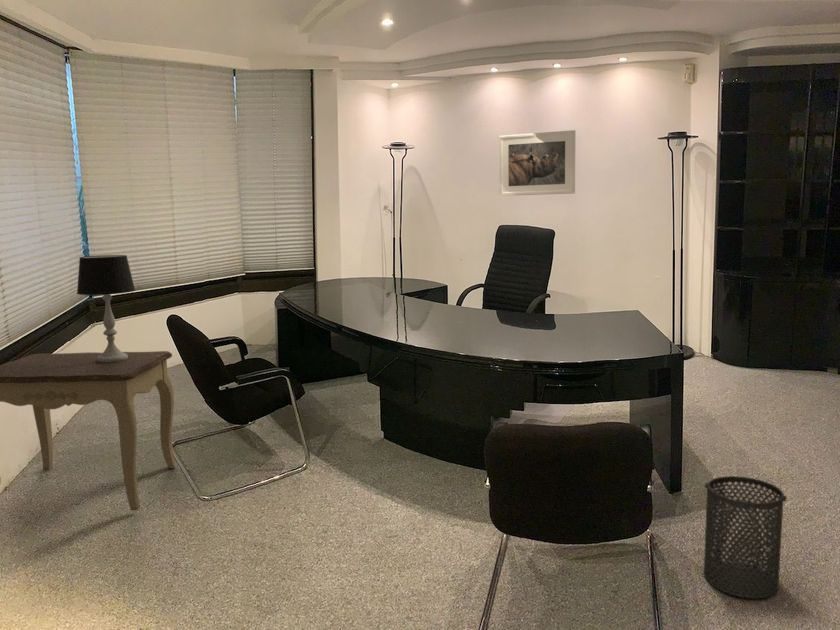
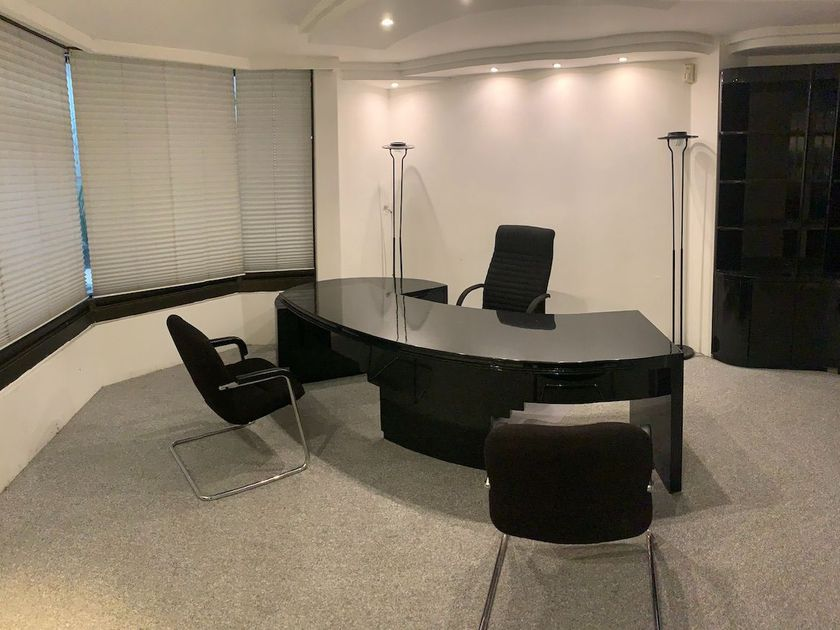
- side table [0,350,177,511]
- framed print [498,129,577,197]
- table lamp [76,254,136,363]
- trash can [703,475,788,600]
